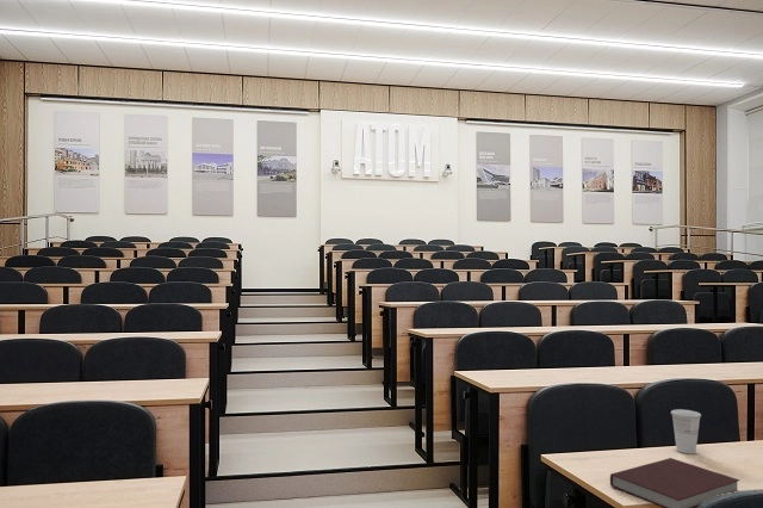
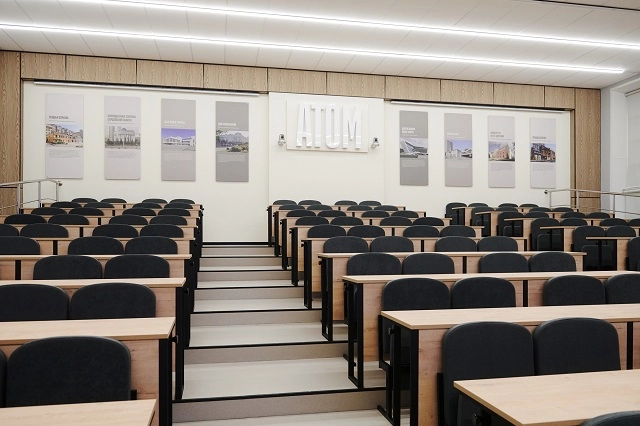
- cup [670,408,702,454]
- notebook [609,457,742,508]
